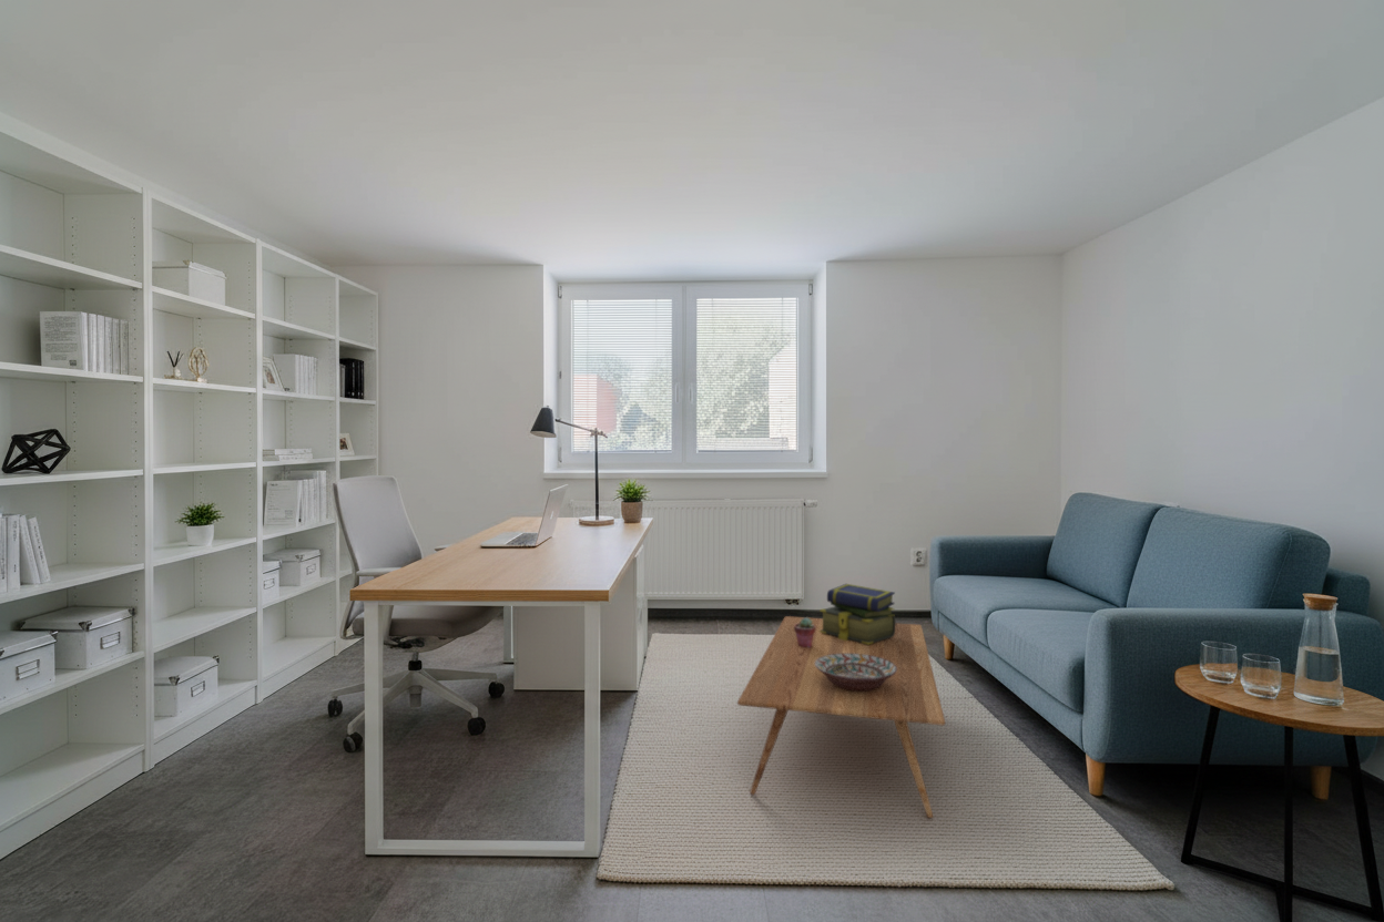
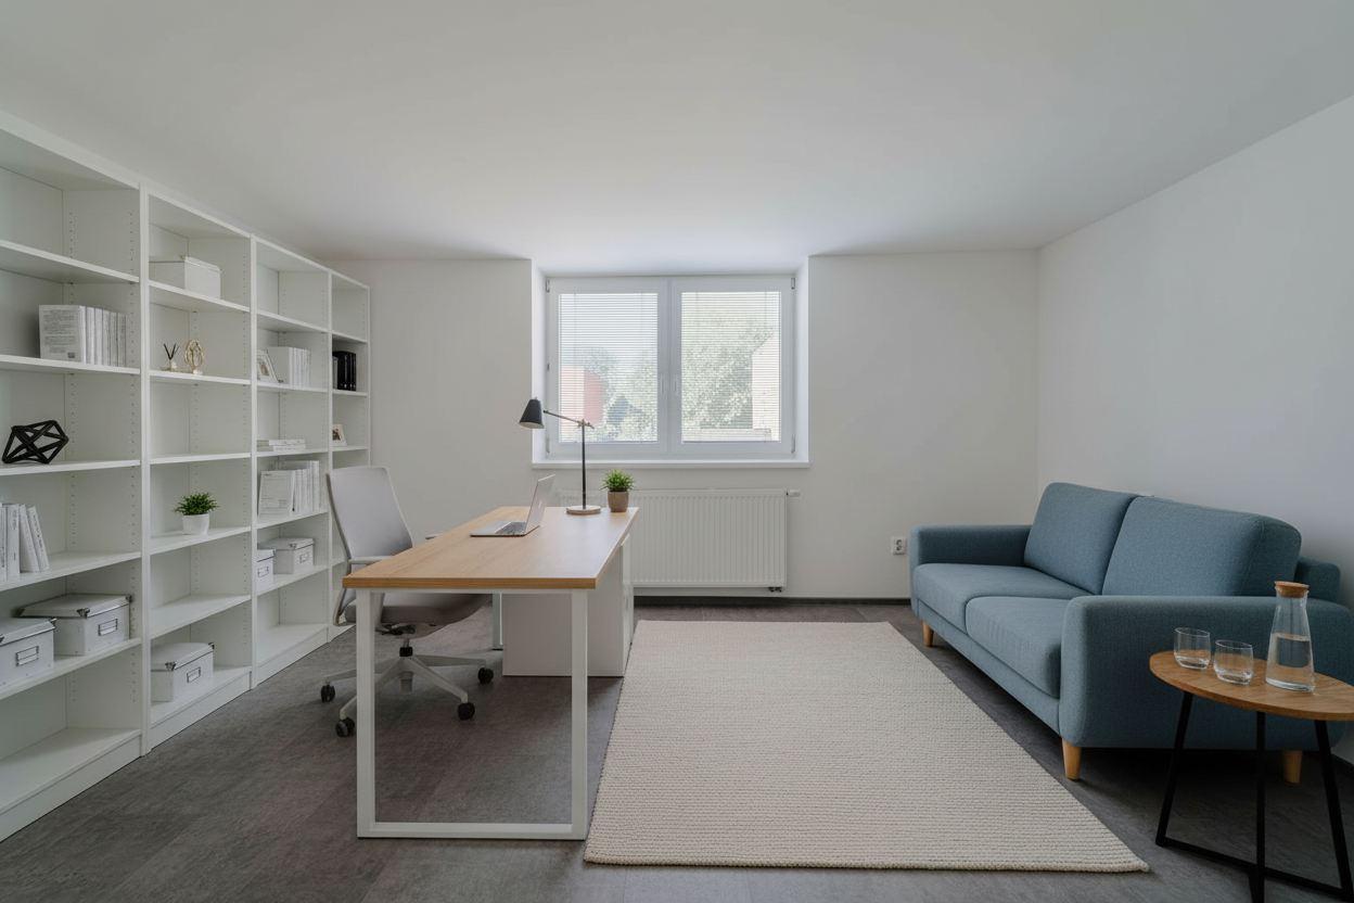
- decorative bowl [815,654,897,692]
- coffee table [736,615,946,819]
- stack of books [818,583,896,645]
- potted succulent [794,616,815,647]
